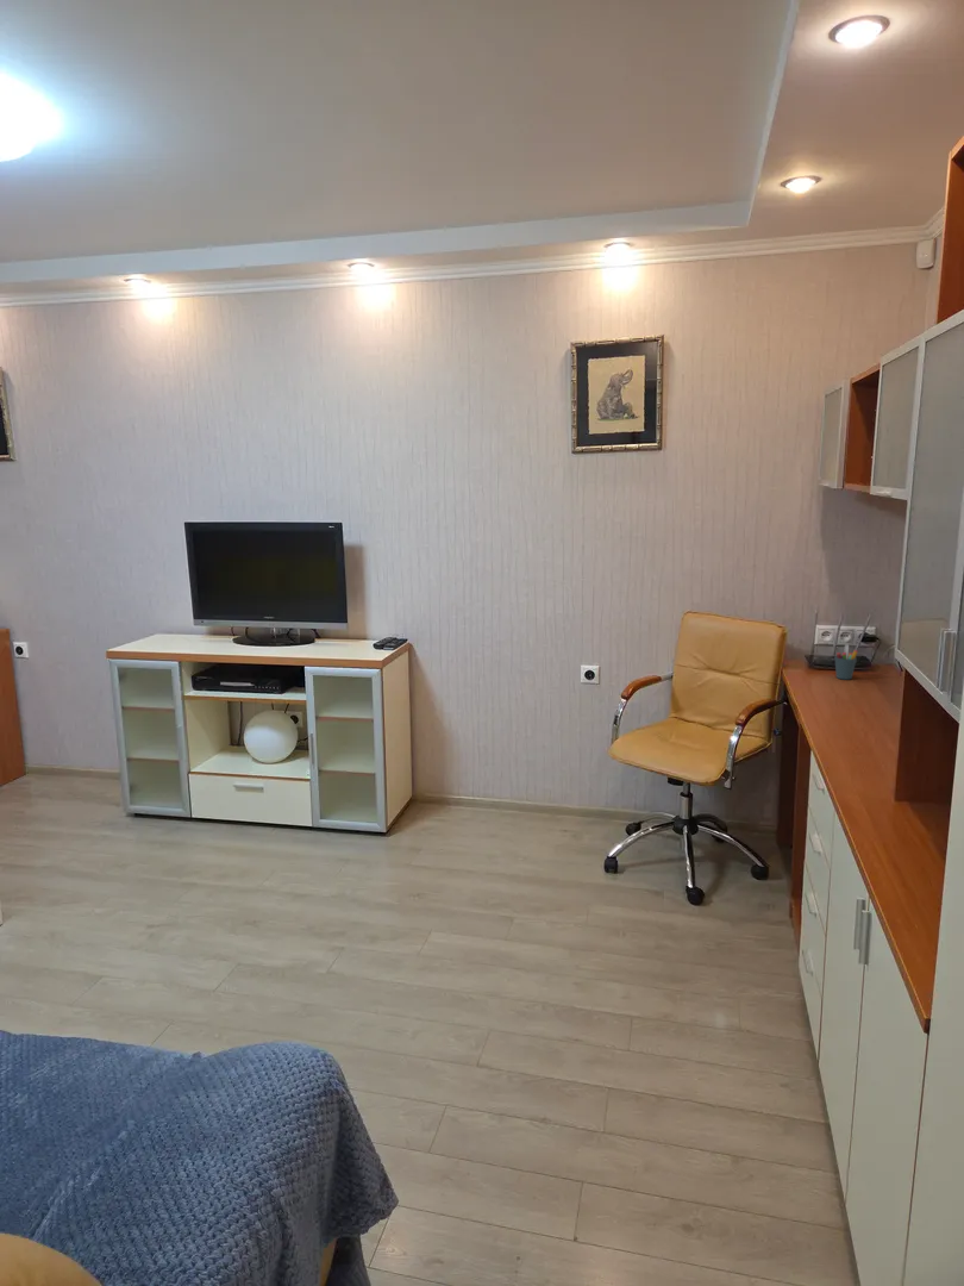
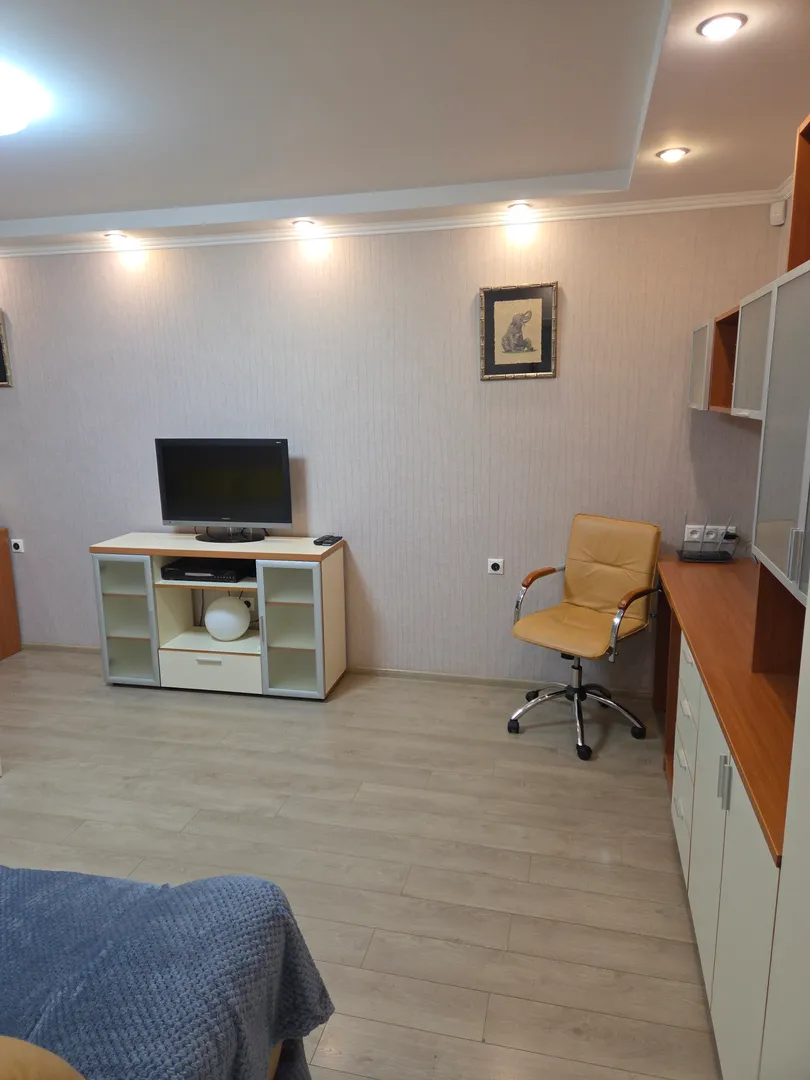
- pen holder [833,643,859,681]
